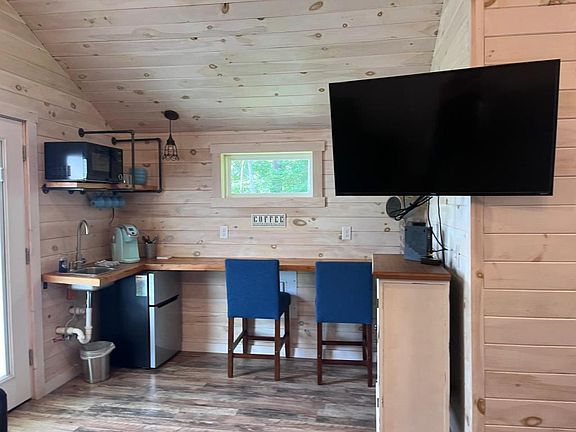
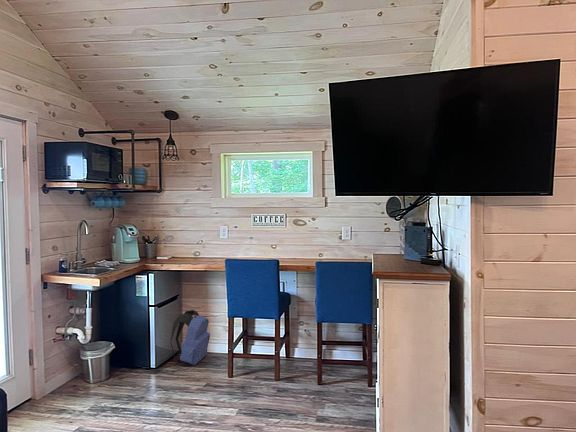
+ backpack [169,309,211,366]
